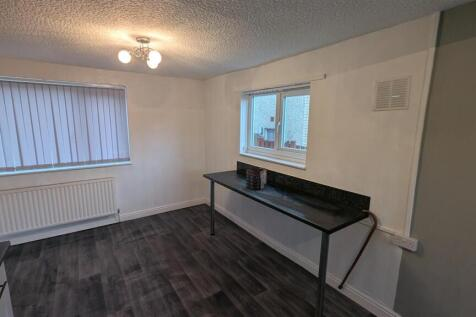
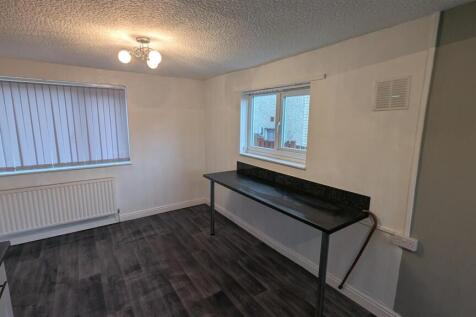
- mug [245,167,267,191]
